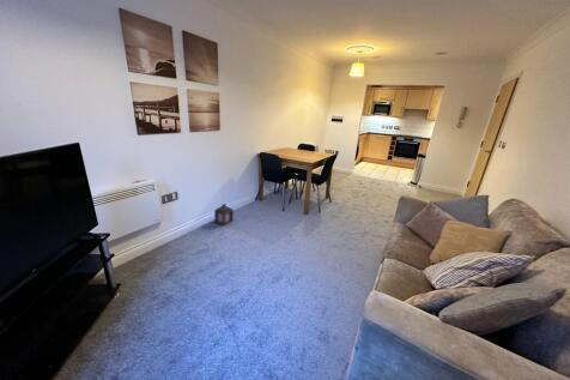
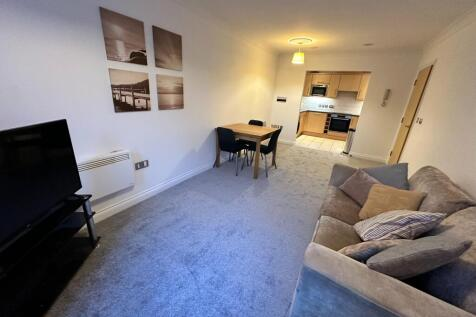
- lantern [213,203,235,227]
